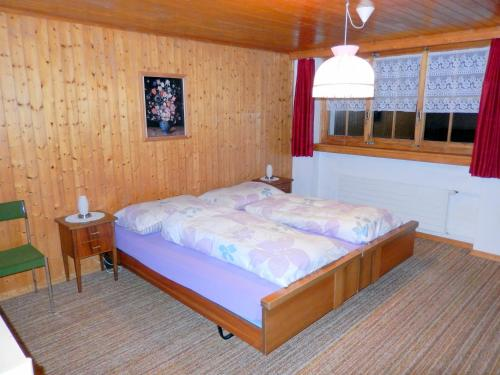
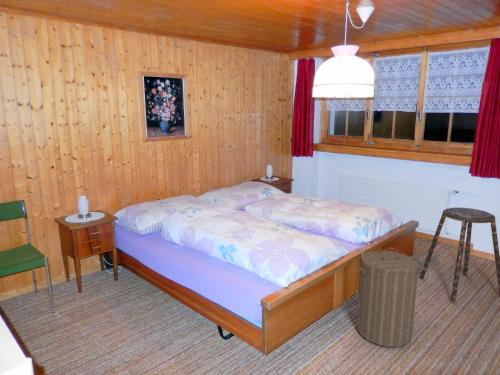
+ stool [419,207,500,303]
+ laundry hamper [355,247,424,348]
